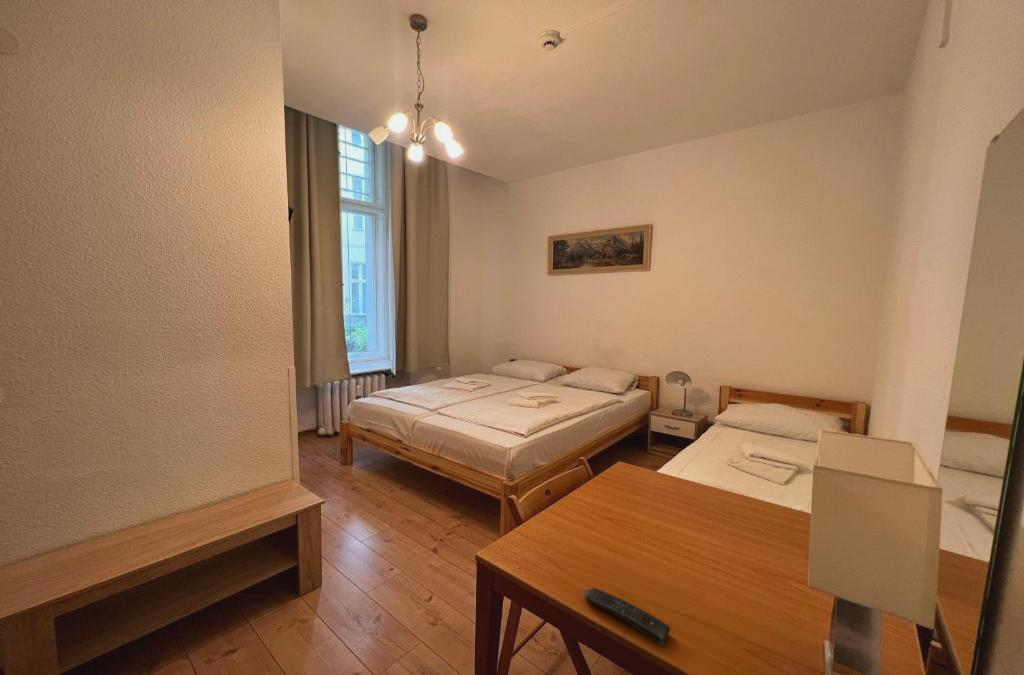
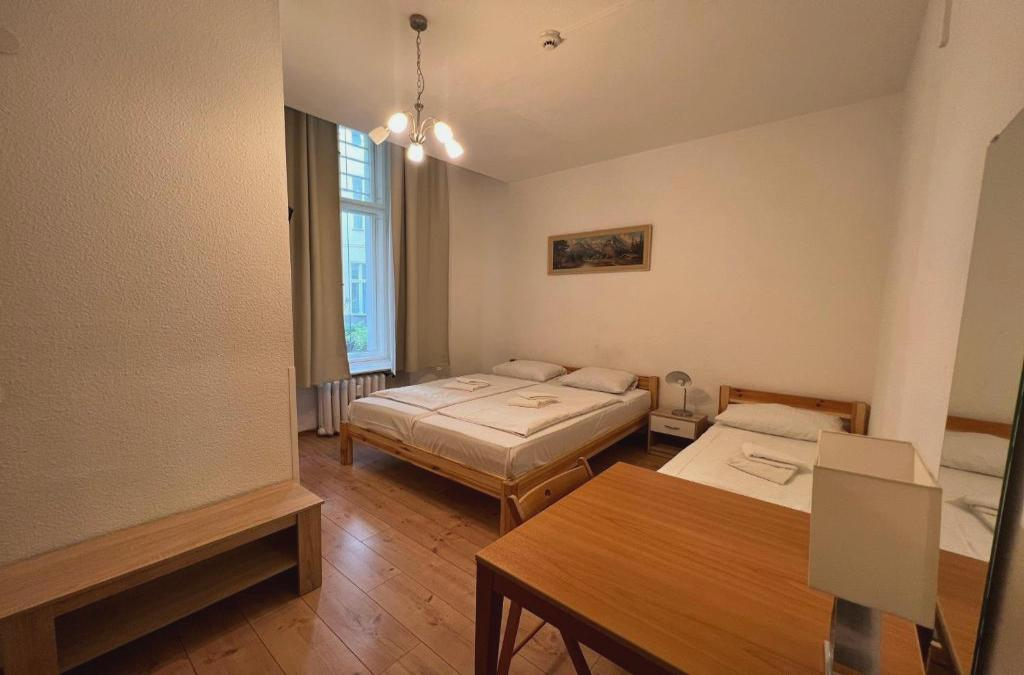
- remote control [582,587,671,647]
